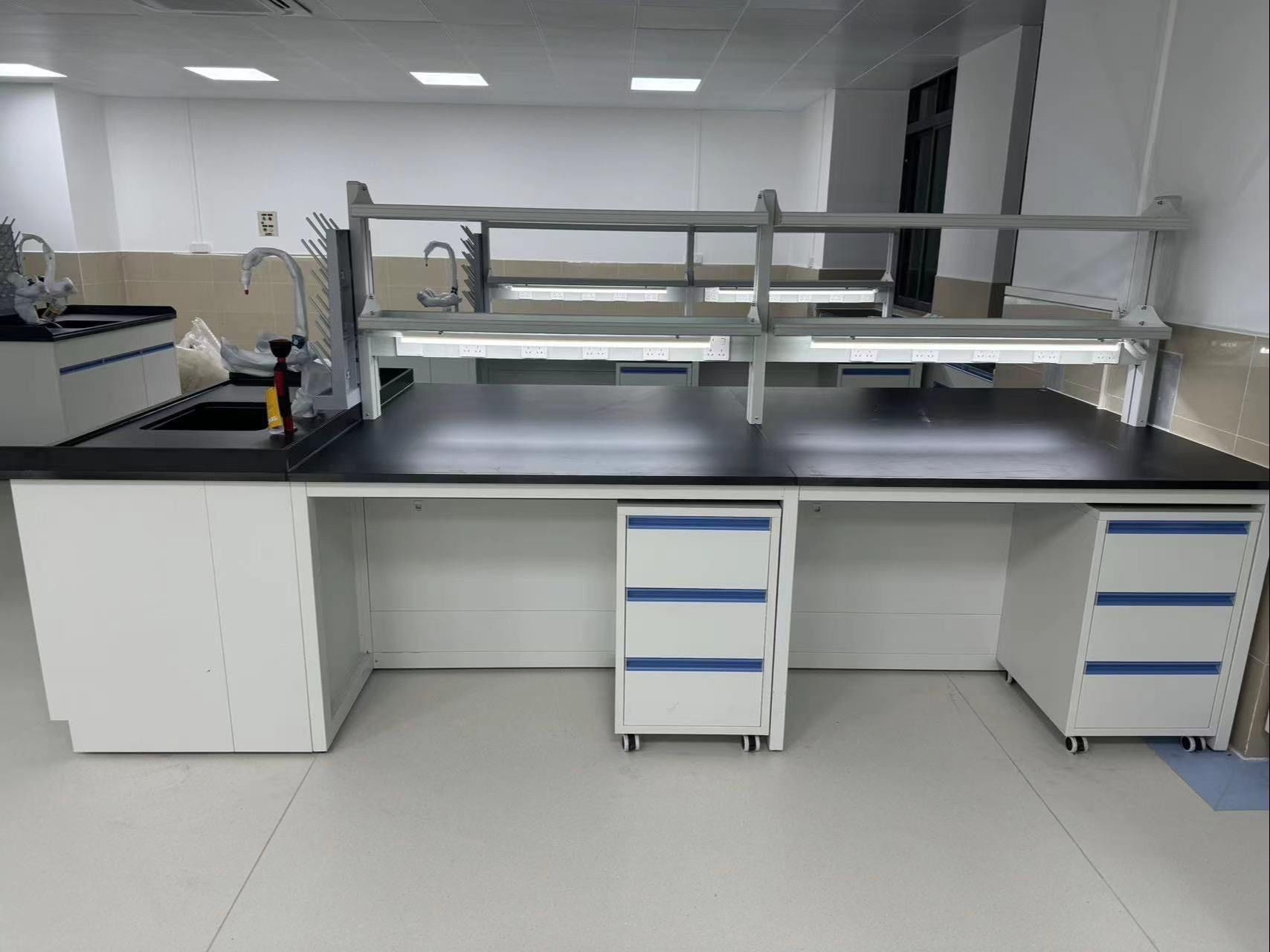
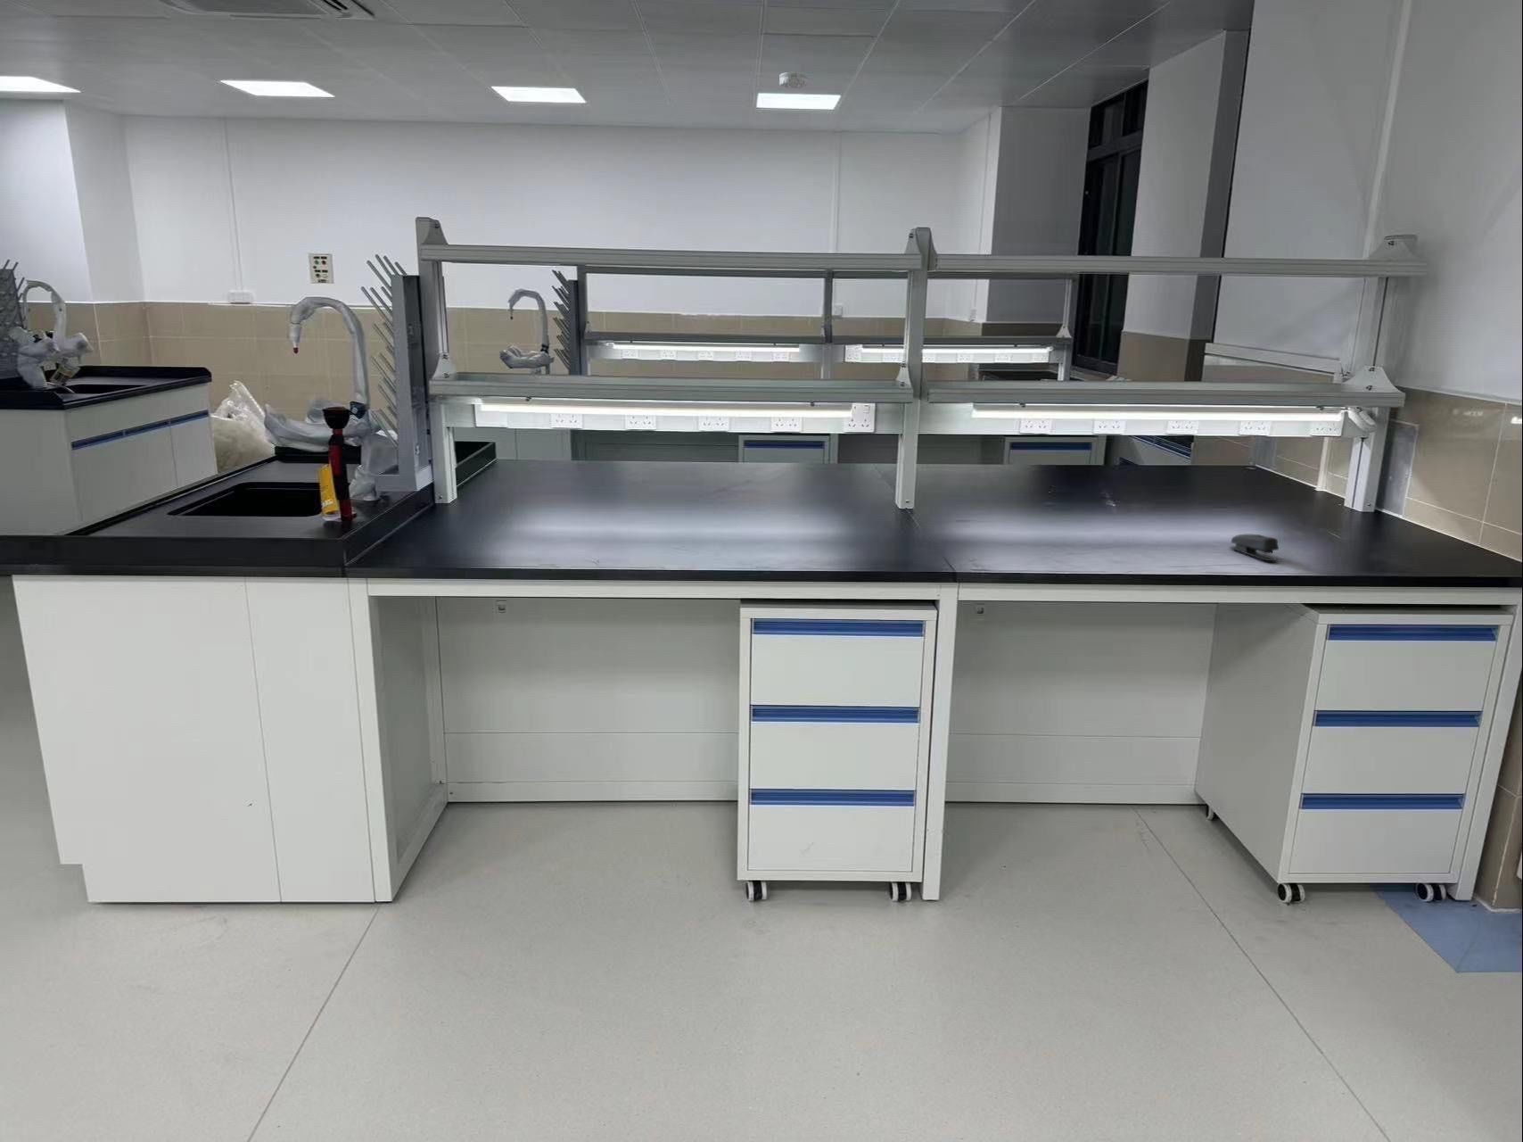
+ smoke detector [778,71,808,89]
+ stapler [1229,534,1280,563]
